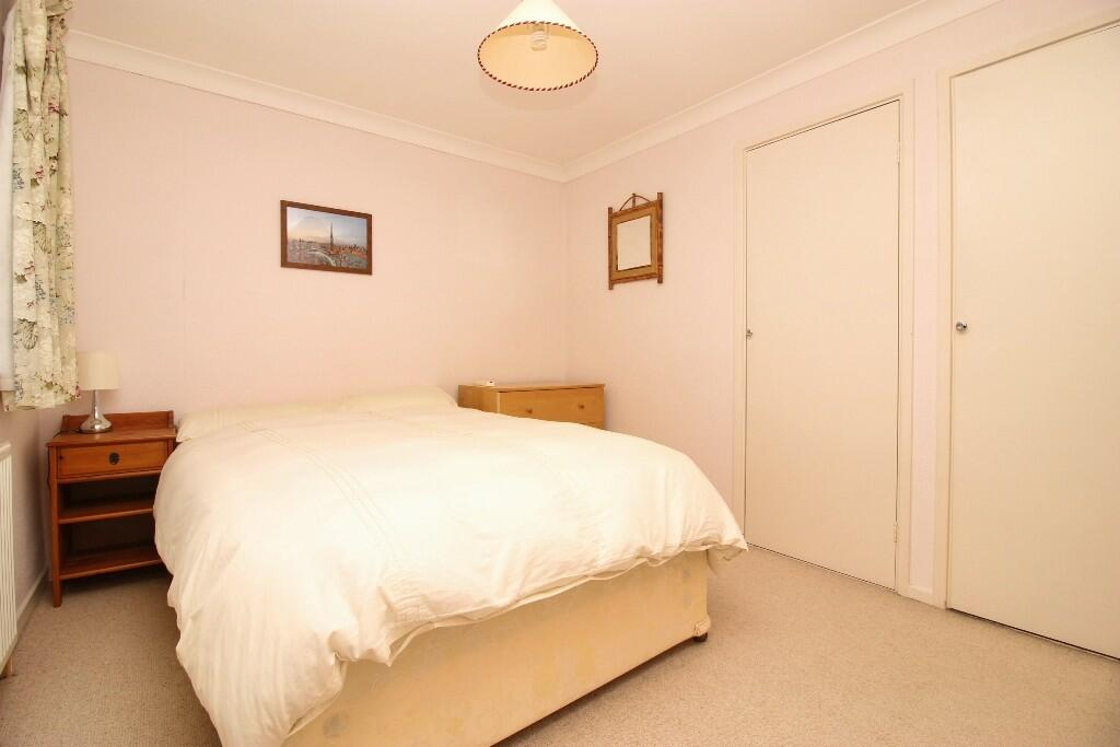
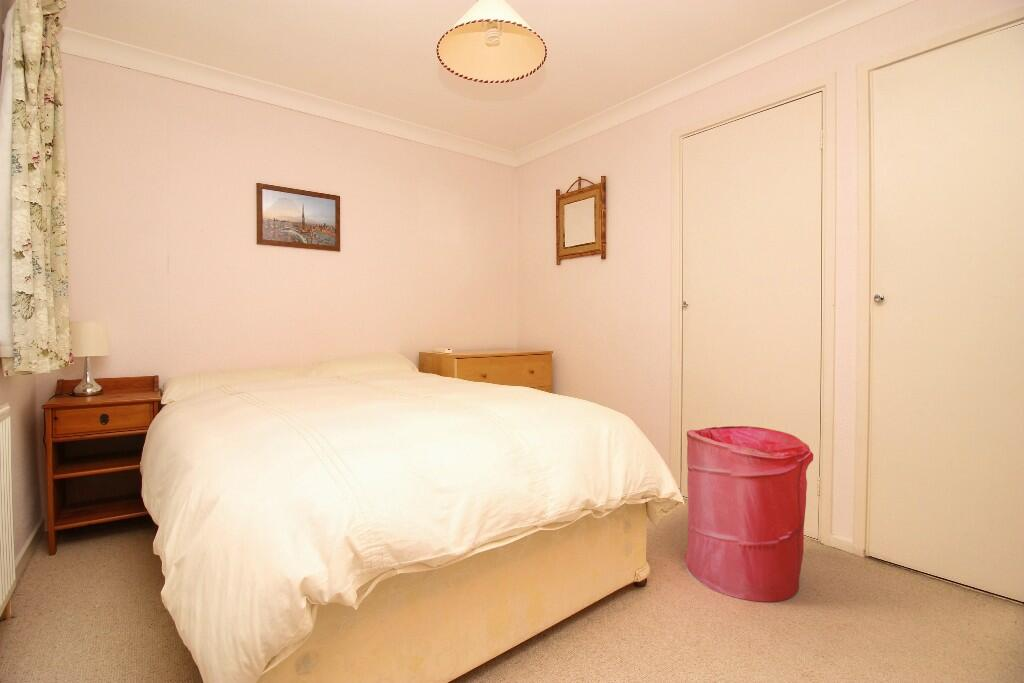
+ laundry hamper [683,425,814,603]
